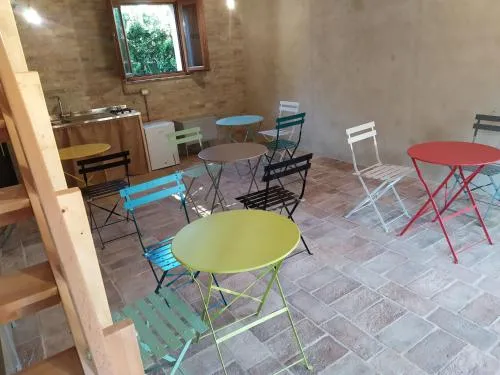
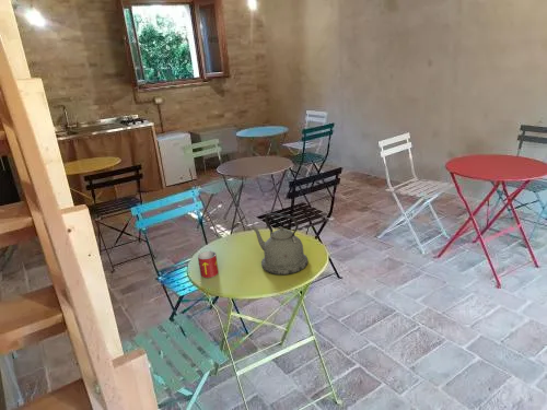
+ kettle [251,212,309,276]
+ mug [197,249,220,279]
